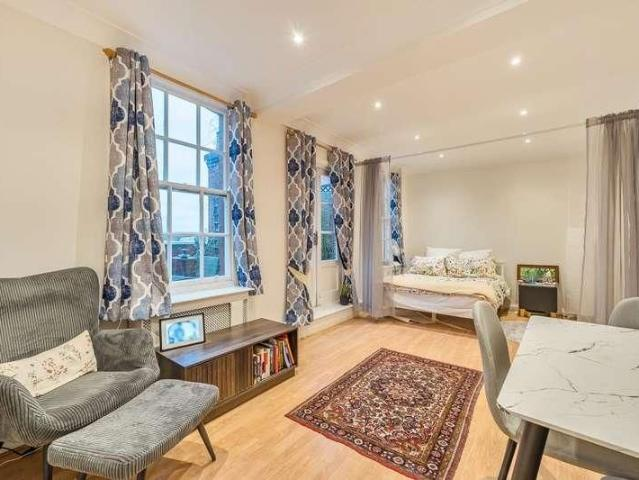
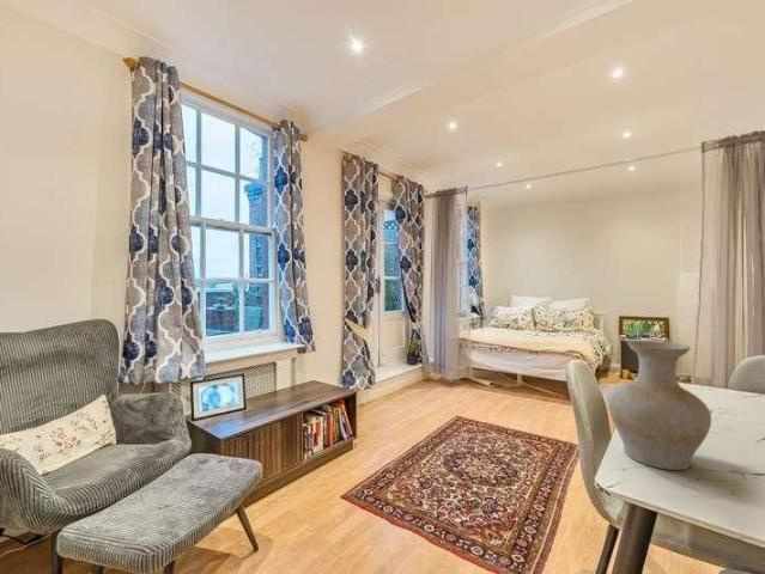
+ vase [607,340,712,471]
